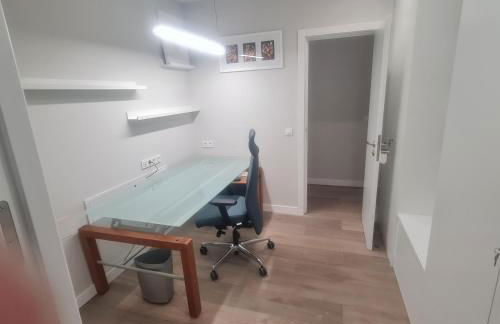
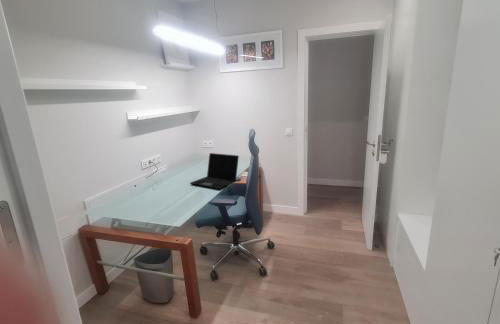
+ laptop [189,152,240,190]
